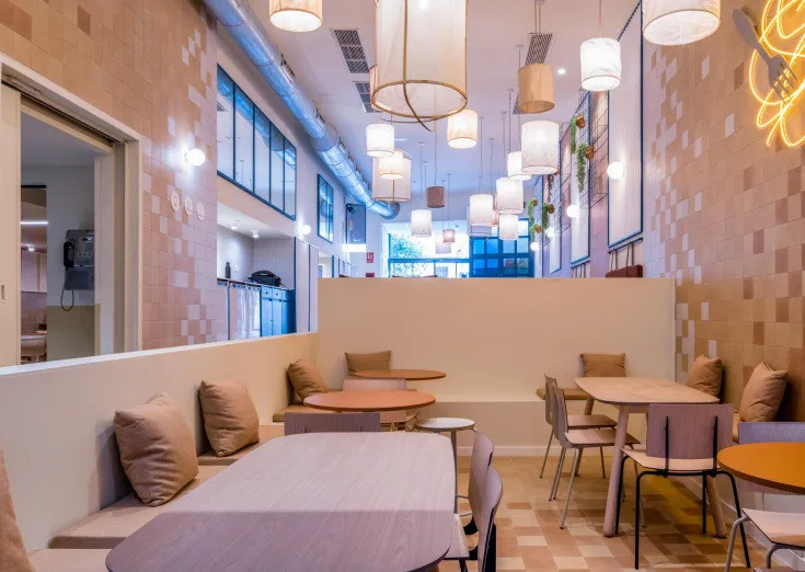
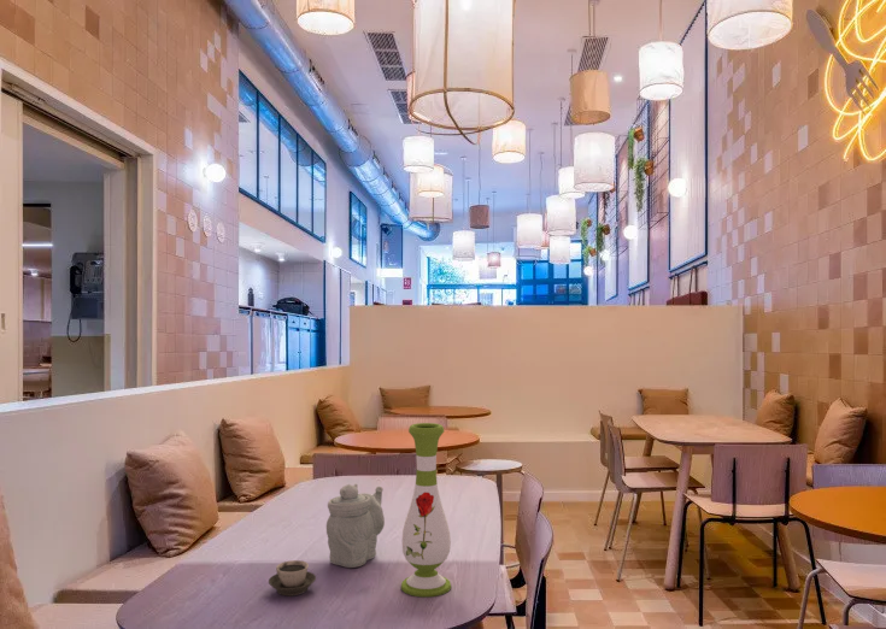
+ teapot [325,483,386,569]
+ cup [268,559,317,598]
+ vase [400,422,452,599]
